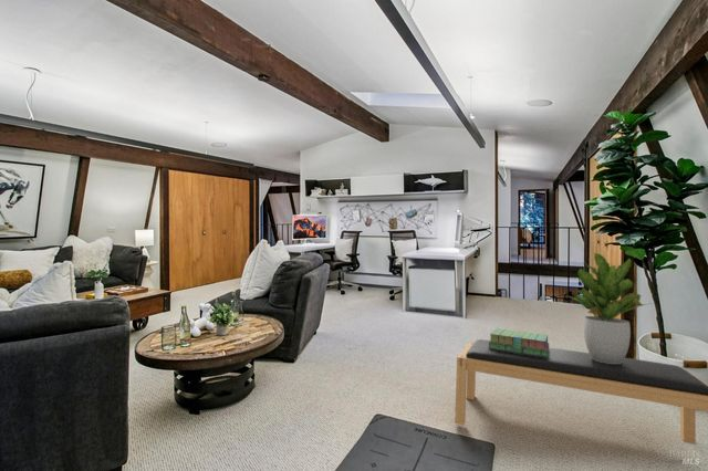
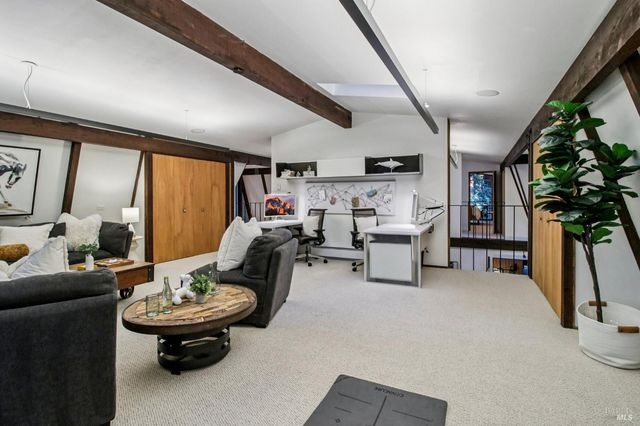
- stack of books [488,327,550,357]
- bench [454,338,708,446]
- potted plant [568,252,653,364]
